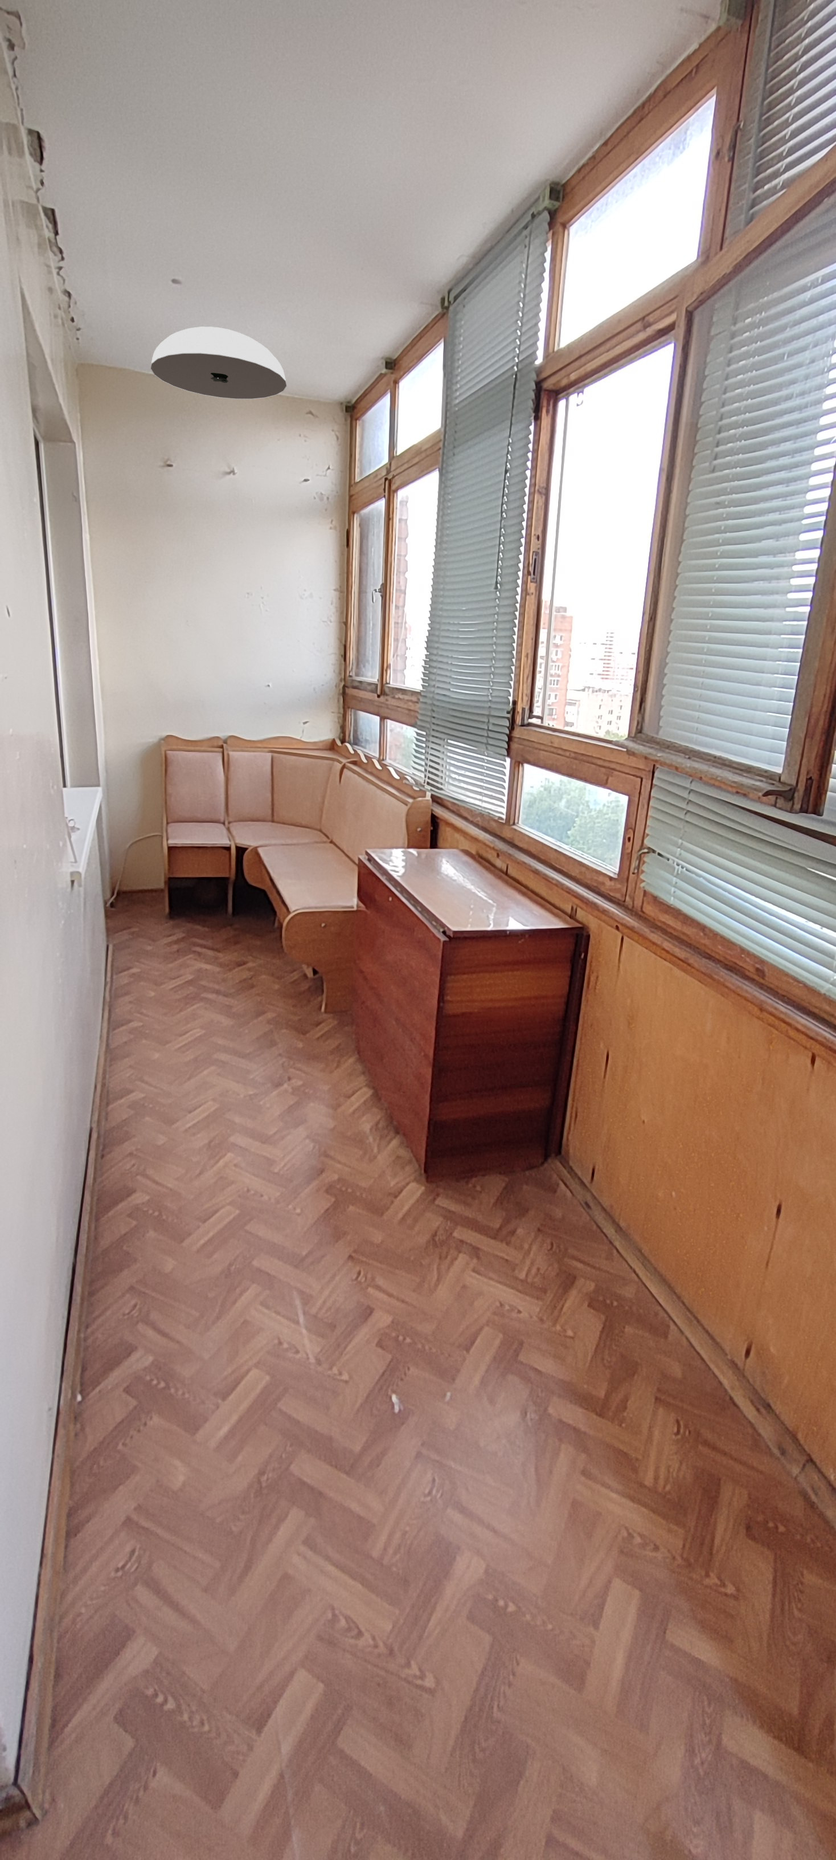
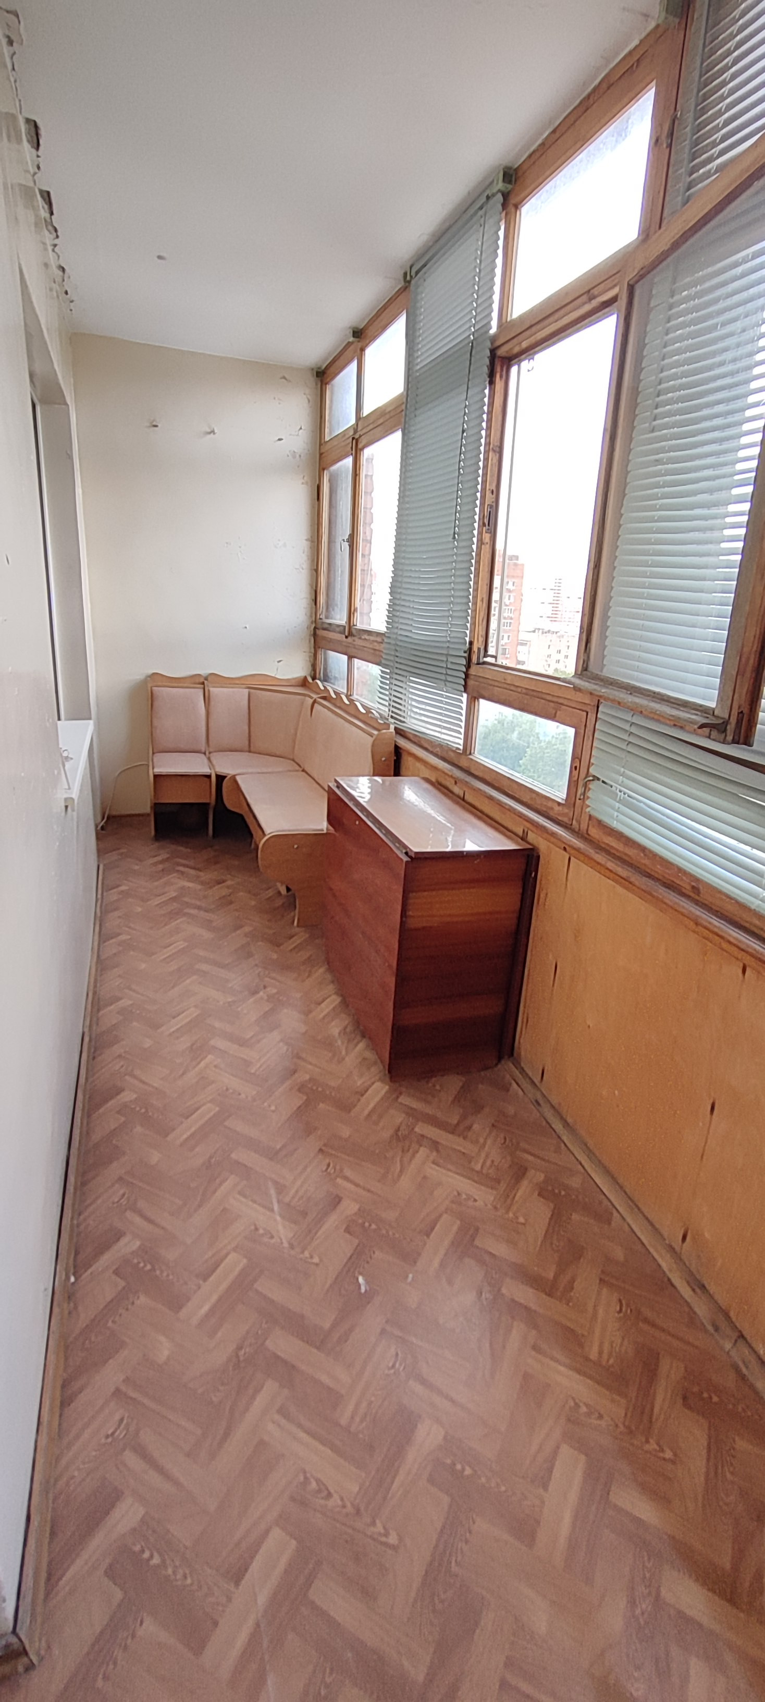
- ceiling light [151,326,287,400]
